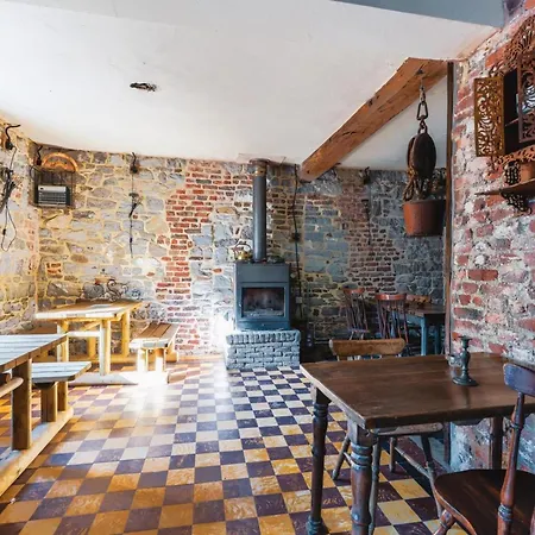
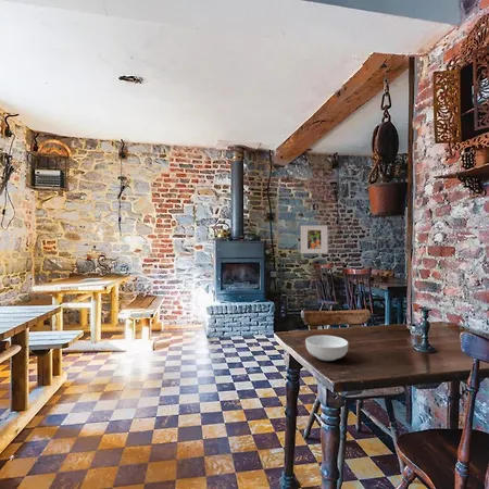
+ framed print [300,224,328,254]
+ cereal bowl [304,334,349,362]
